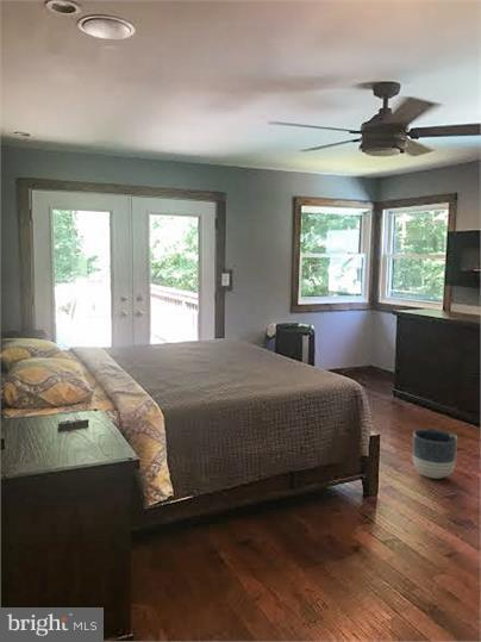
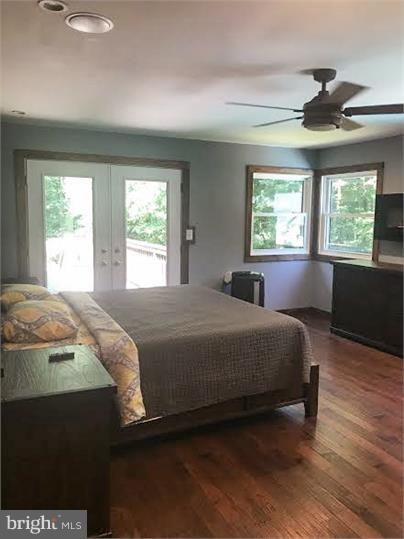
- planter [412,428,458,480]
